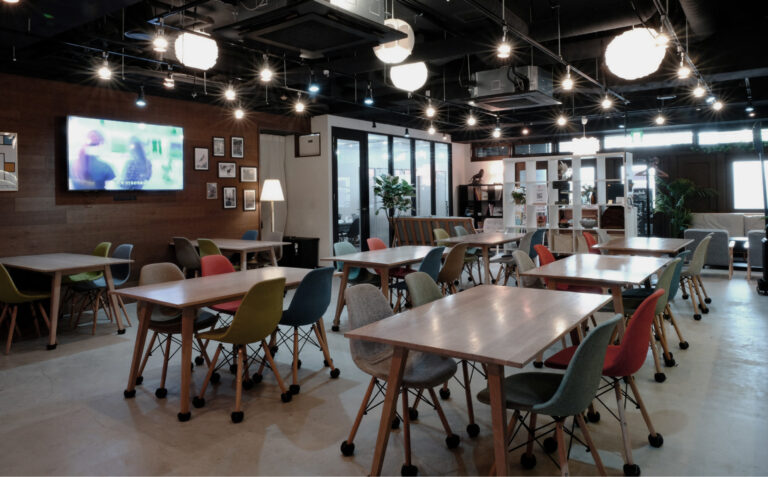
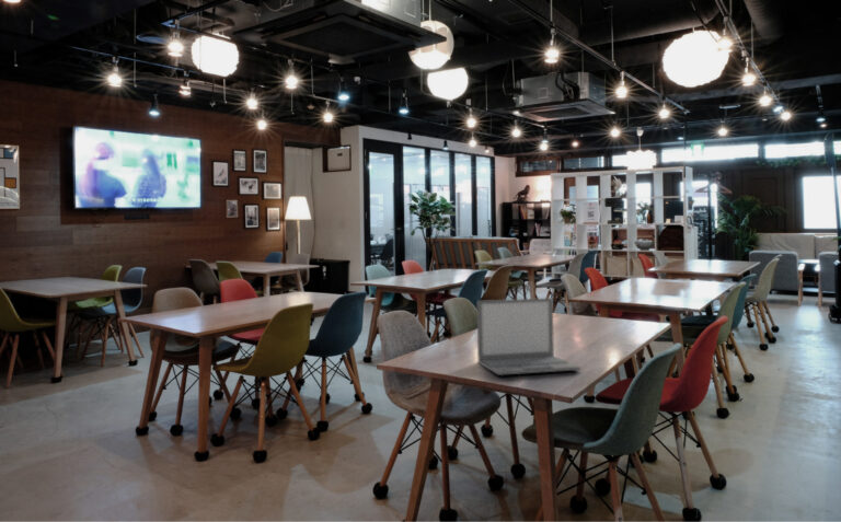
+ laptop [476,298,581,376]
